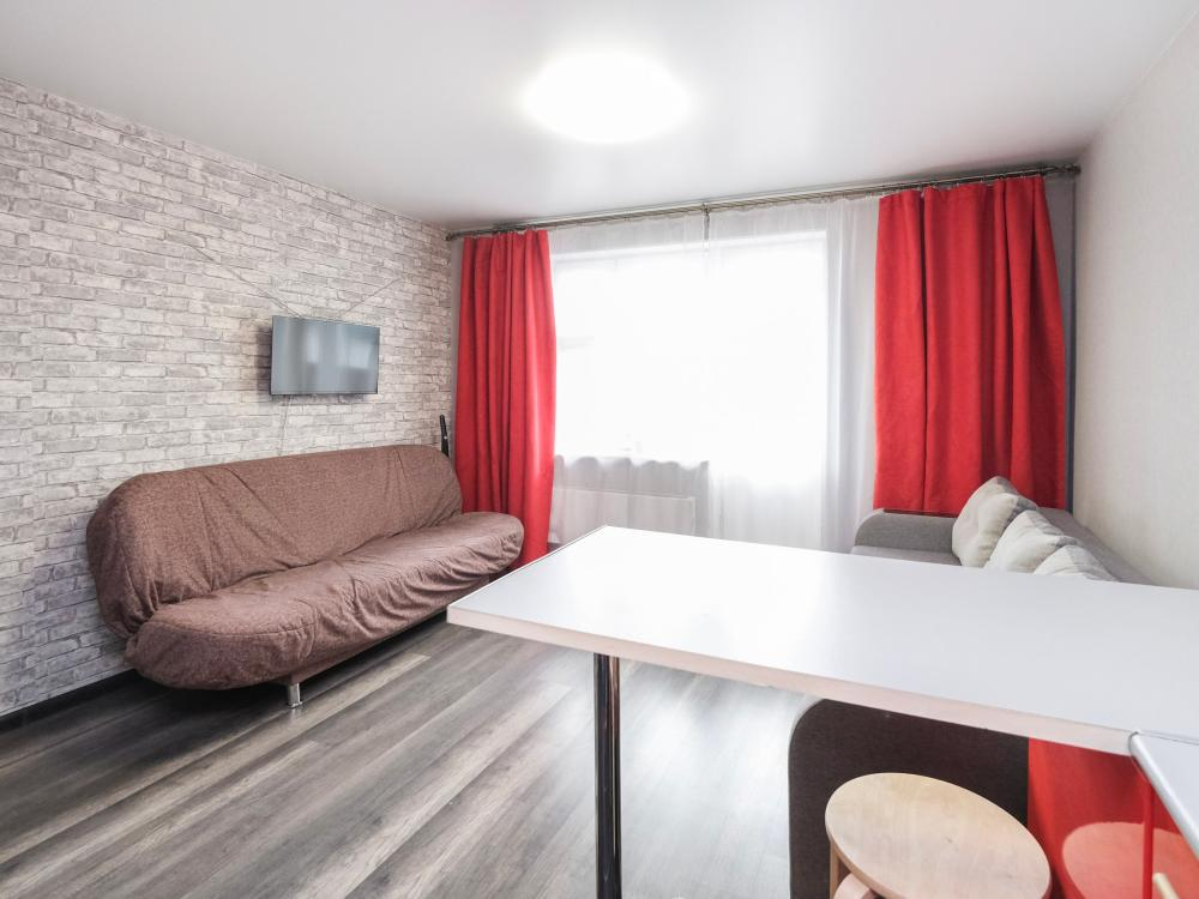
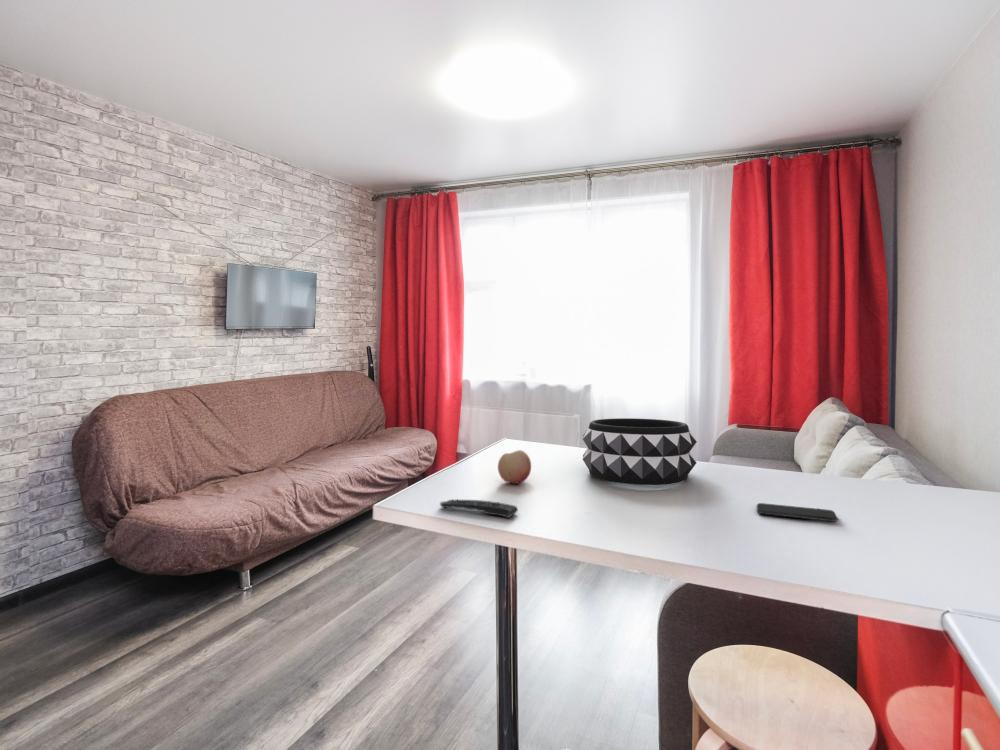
+ smartphone [756,502,839,523]
+ fruit [497,449,532,485]
+ remote control [439,499,519,519]
+ decorative bowl [582,417,698,486]
